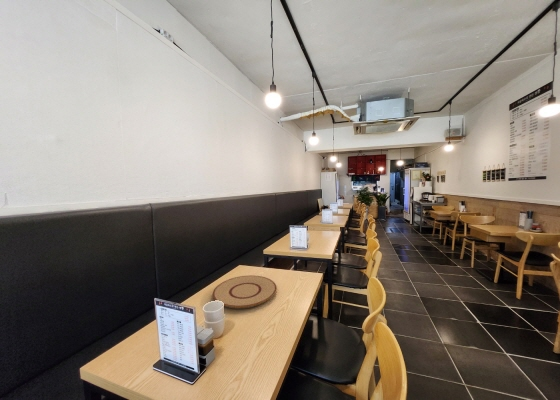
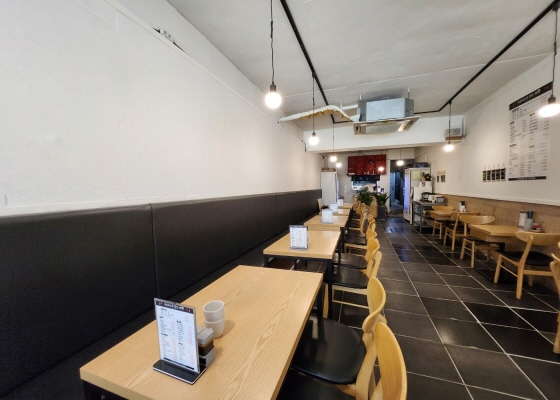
- plate [212,275,278,309]
